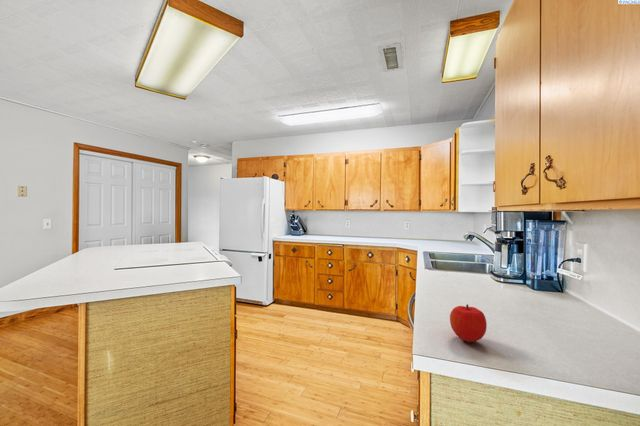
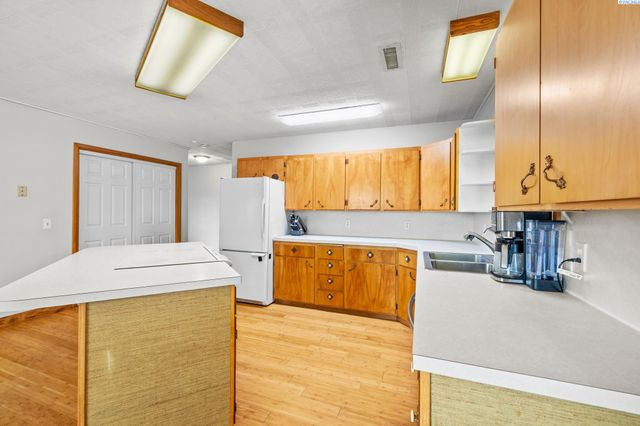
- fruit [449,303,488,343]
